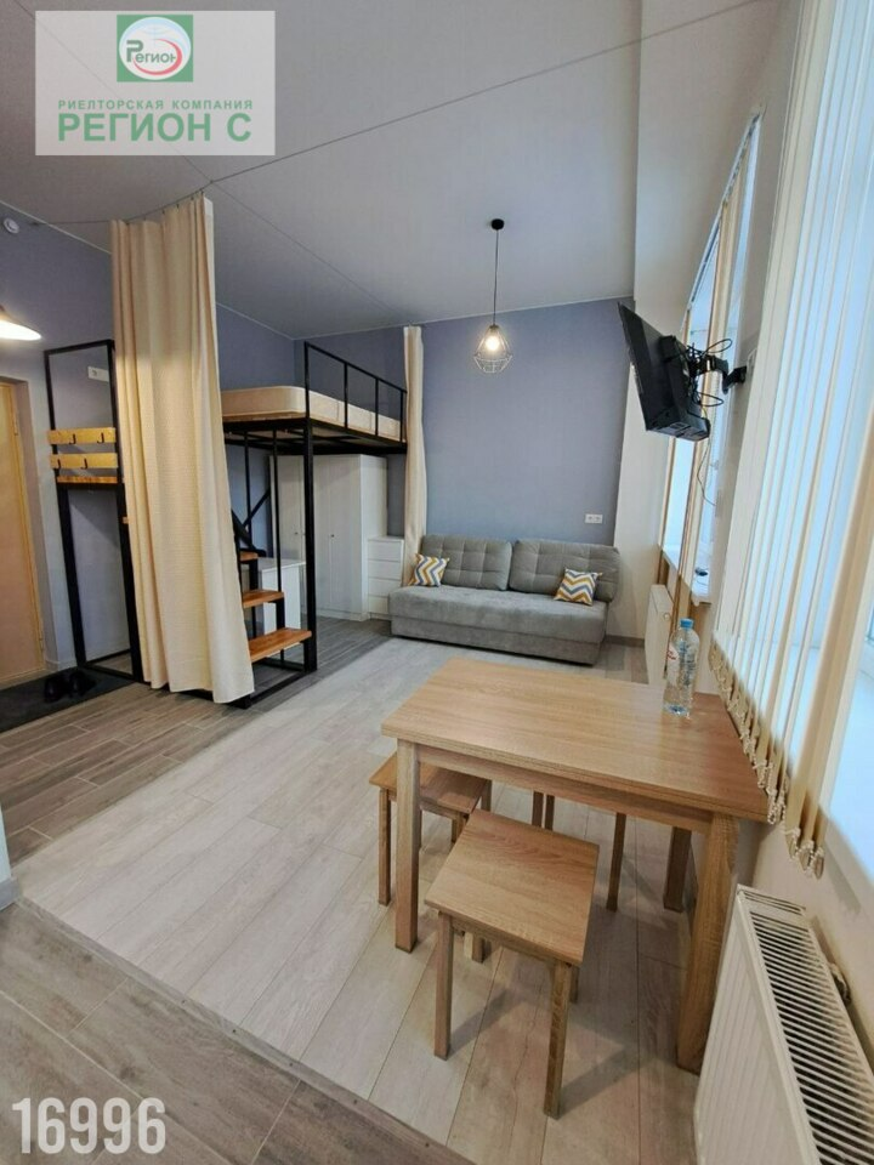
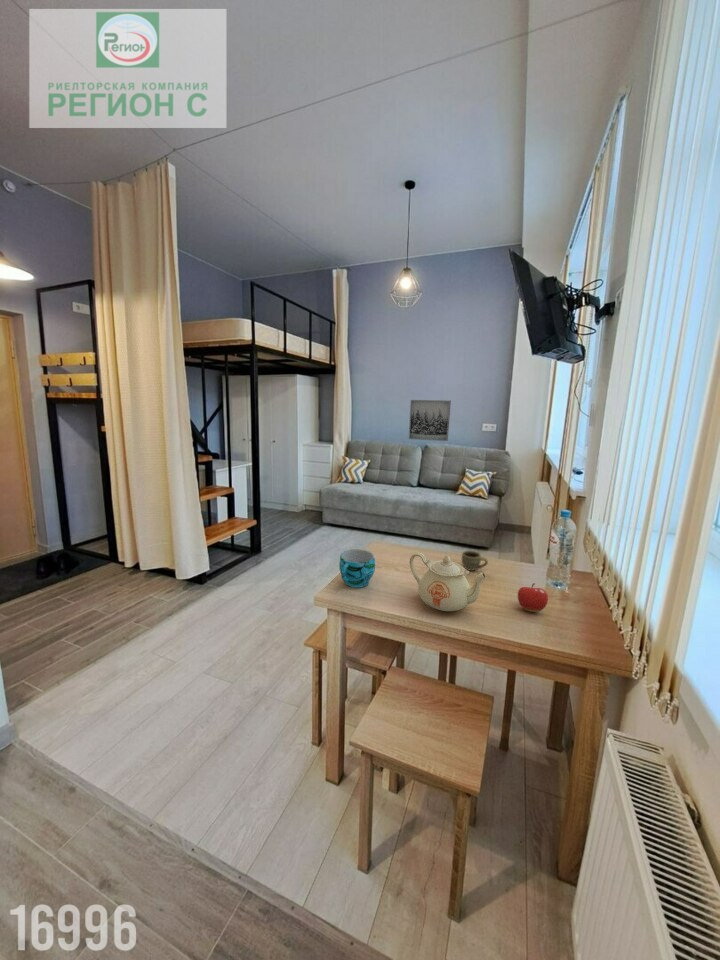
+ wall art [408,399,452,442]
+ cup [461,550,489,572]
+ fruit [517,582,549,613]
+ teapot [409,552,488,612]
+ cup [338,549,376,589]
